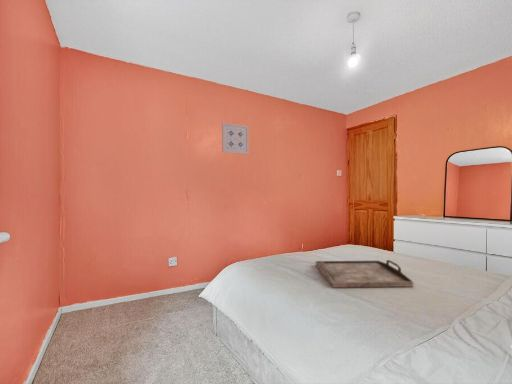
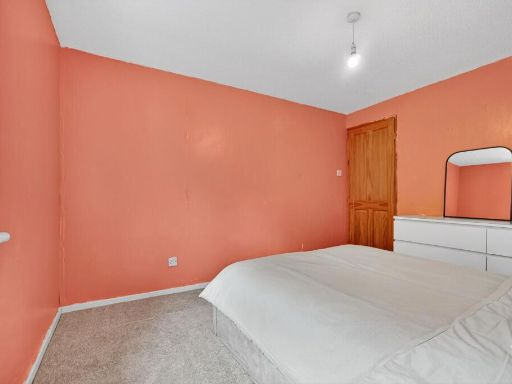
- wall art [221,122,250,155]
- serving tray [314,259,414,289]
